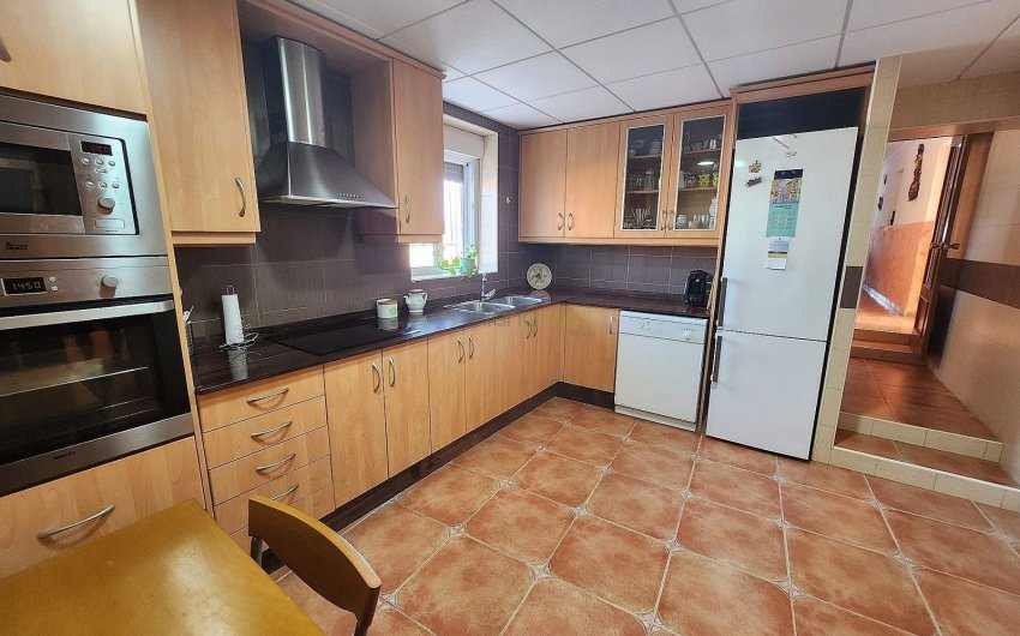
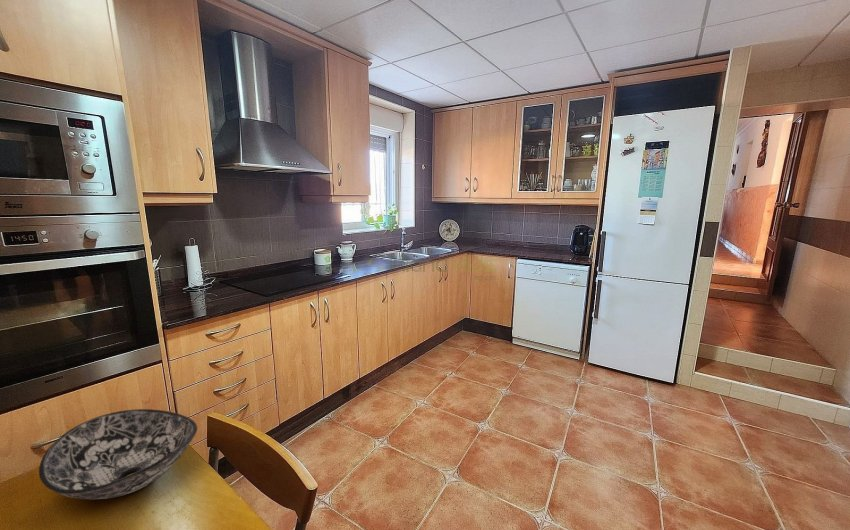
+ bowl [38,408,198,501]
